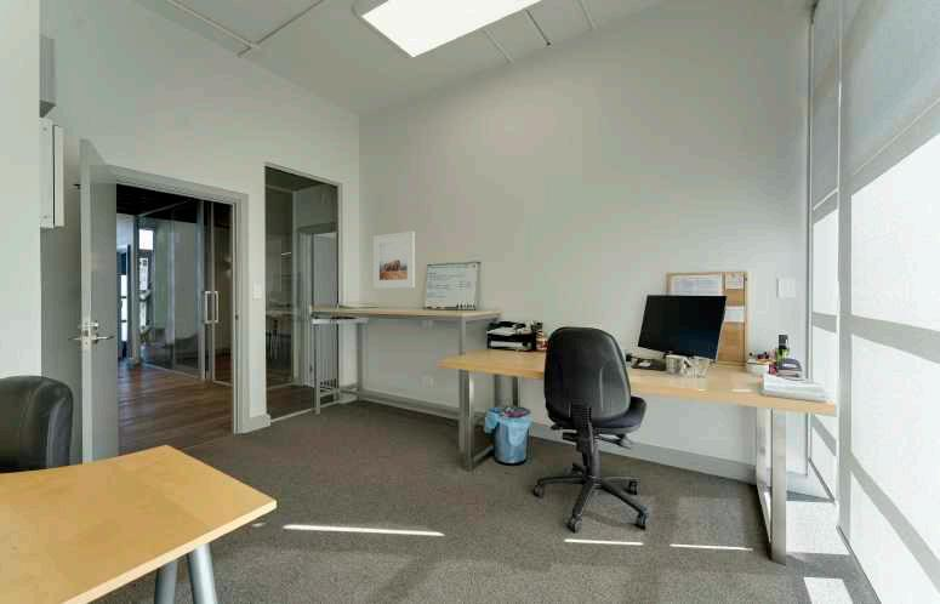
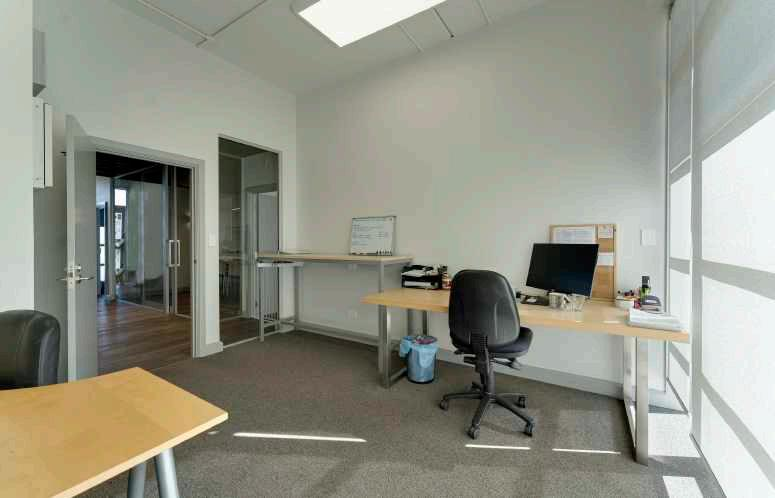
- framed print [372,230,416,290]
